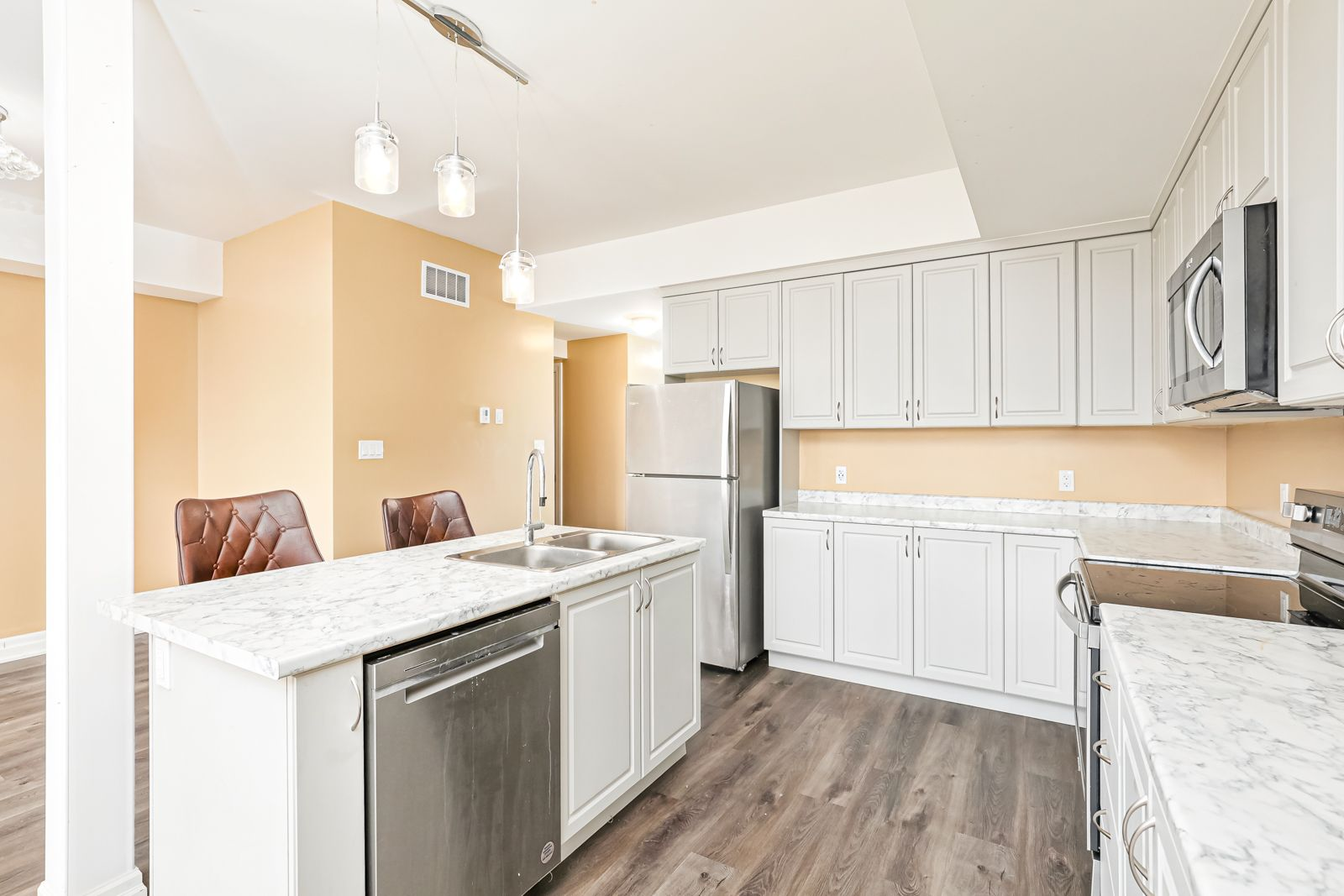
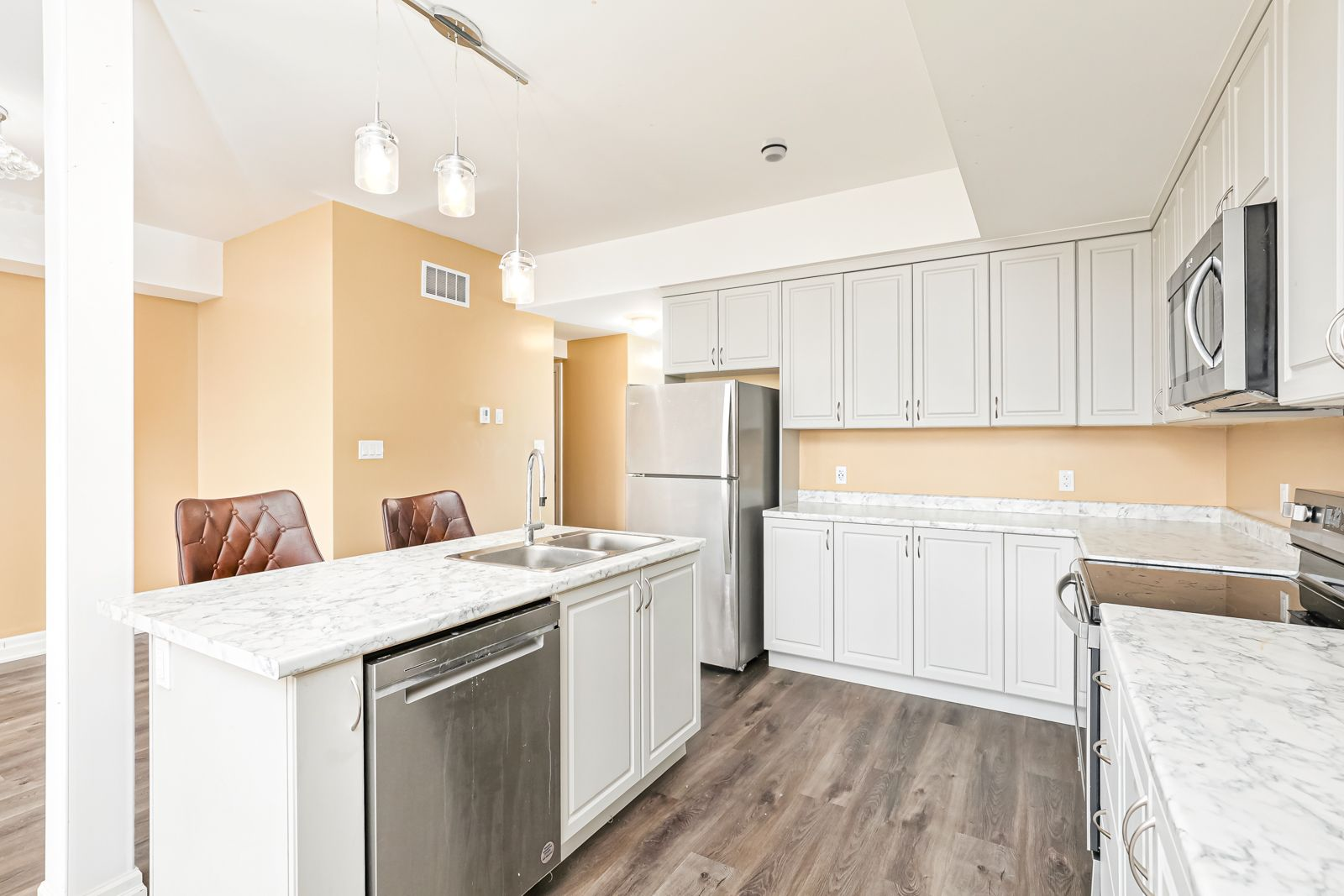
+ smoke detector [760,137,788,163]
